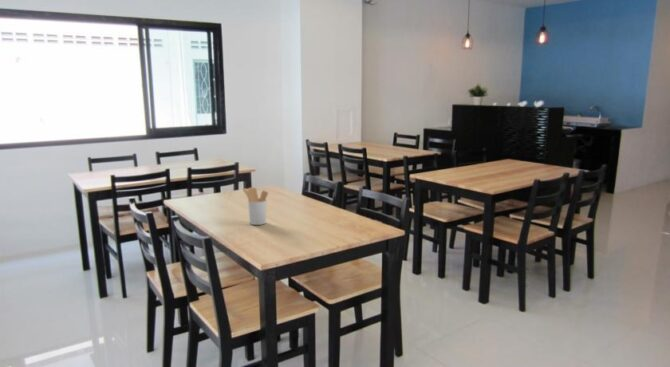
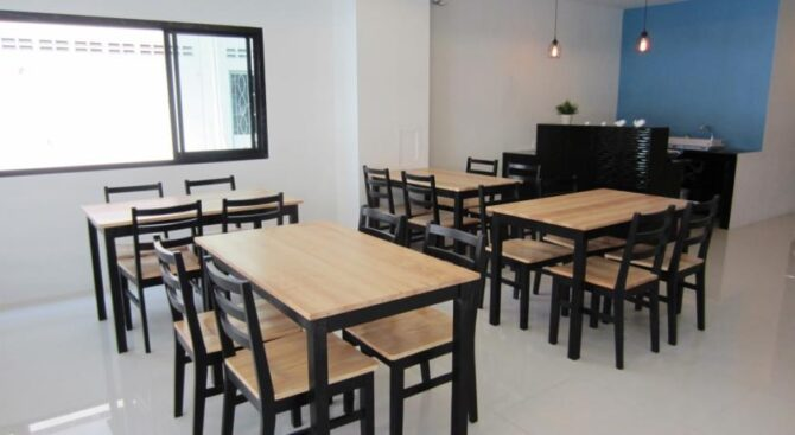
- utensil holder [242,187,269,226]
